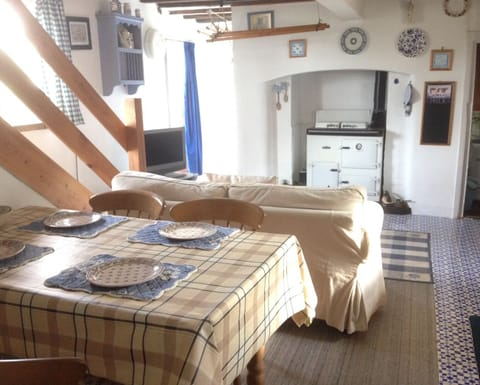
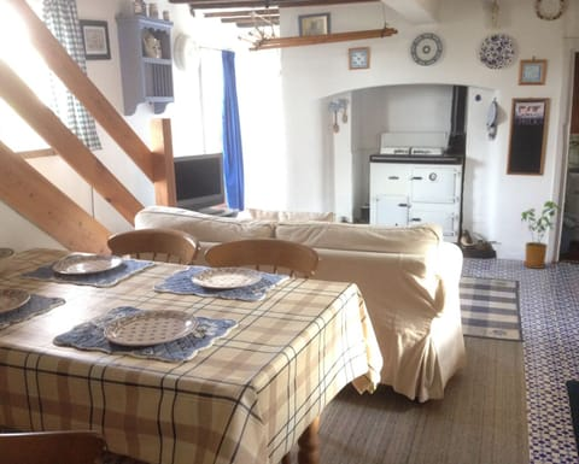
+ house plant [520,200,563,270]
